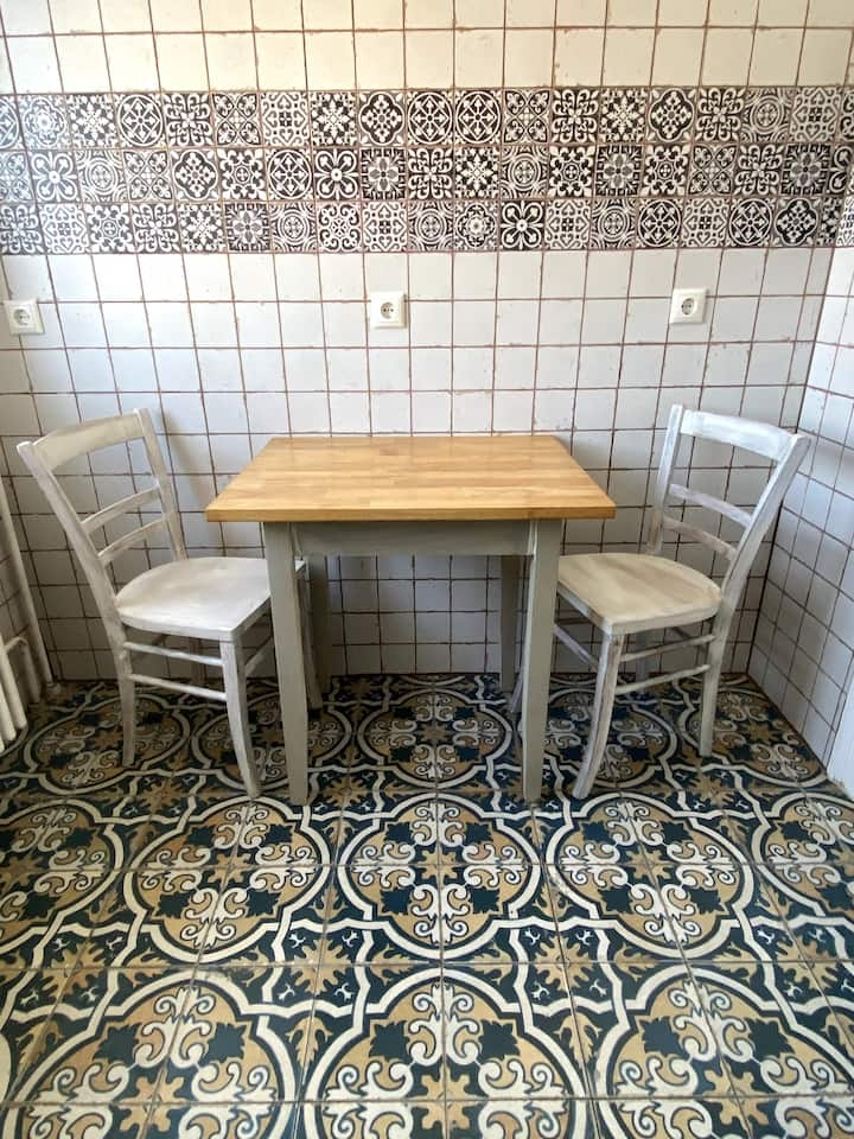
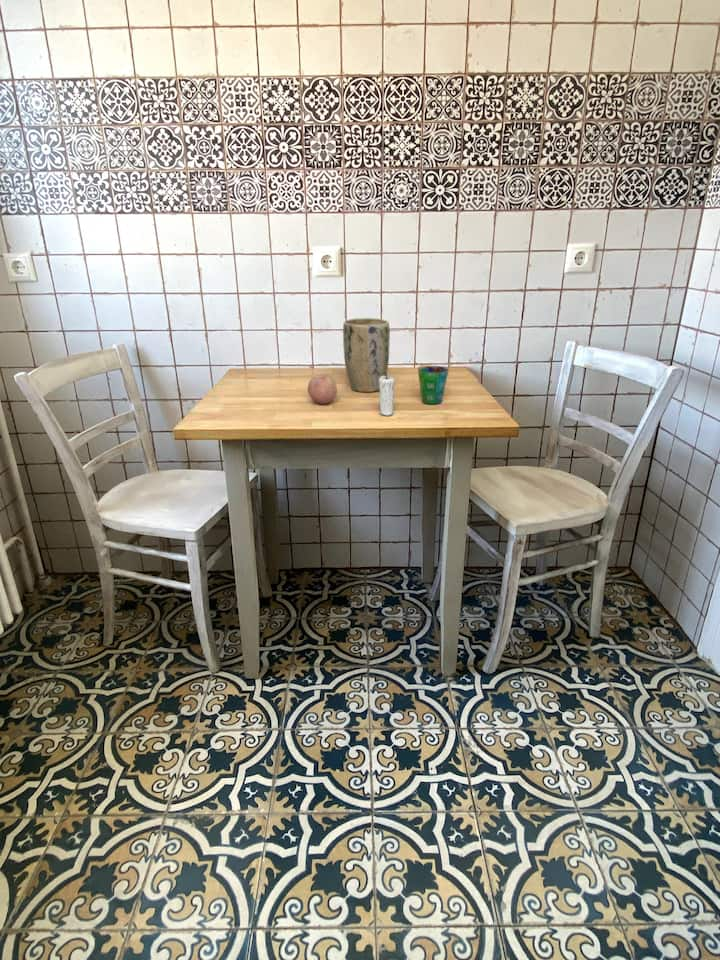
+ fruit [307,373,338,405]
+ candle [378,370,396,417]
+ plant pot [342,317,391,393]
+ cup [417,365,450,405]
